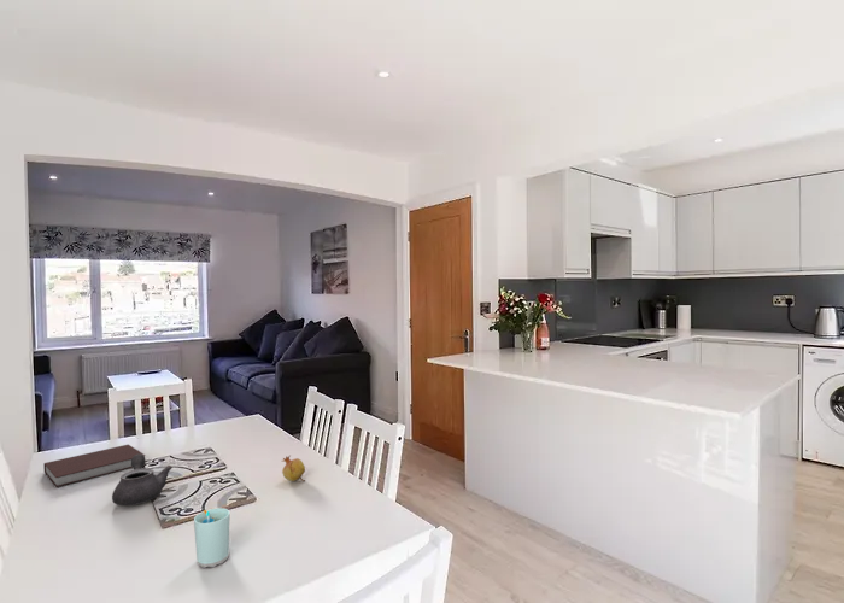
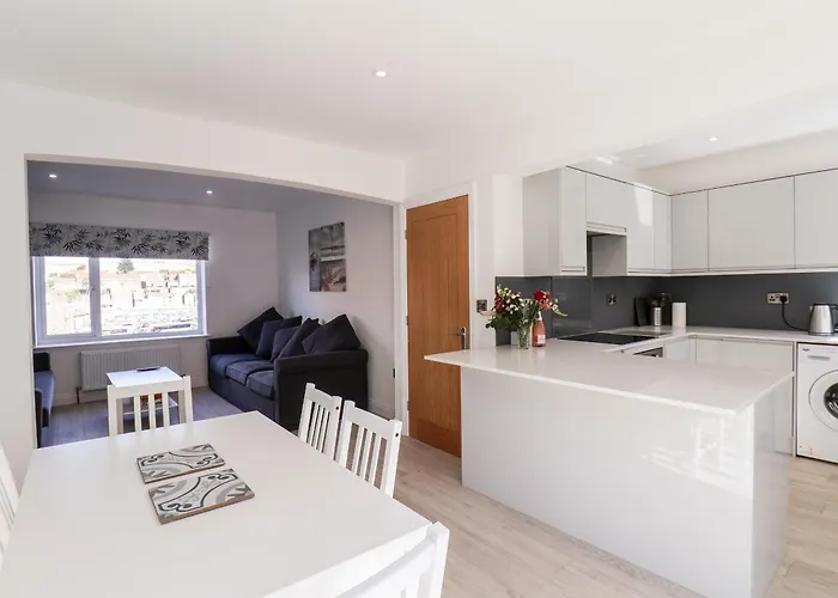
- fruit [281,455,306,482]
- cup [193,507,231,569]
- notebook [42,444,147,488]
- teapot [111,453,174,507]
